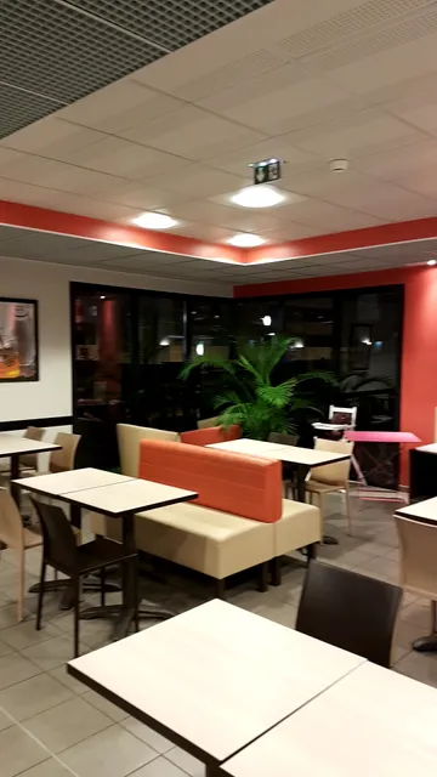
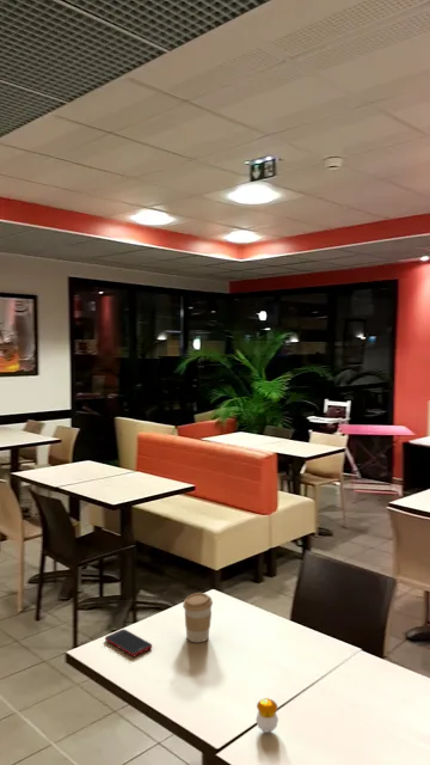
+ cell phone [104,629,153,657]
+ coffee cup [182,592,214,643]
+ candle [254,697,280,733]
